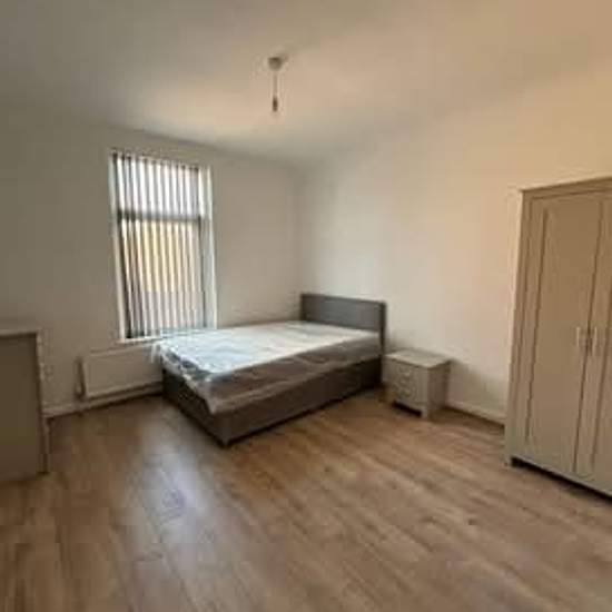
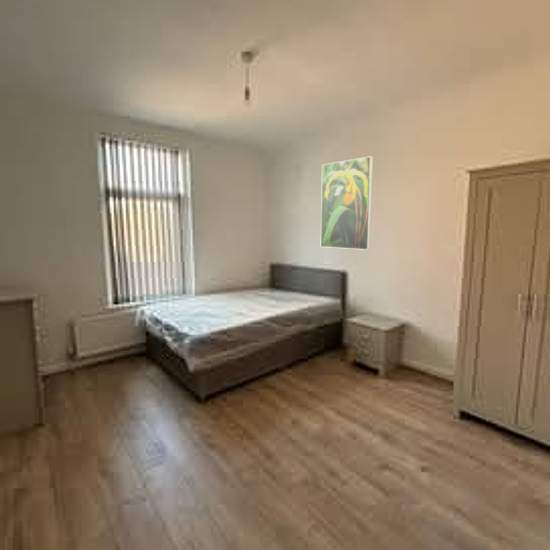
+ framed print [320,155,374,251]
